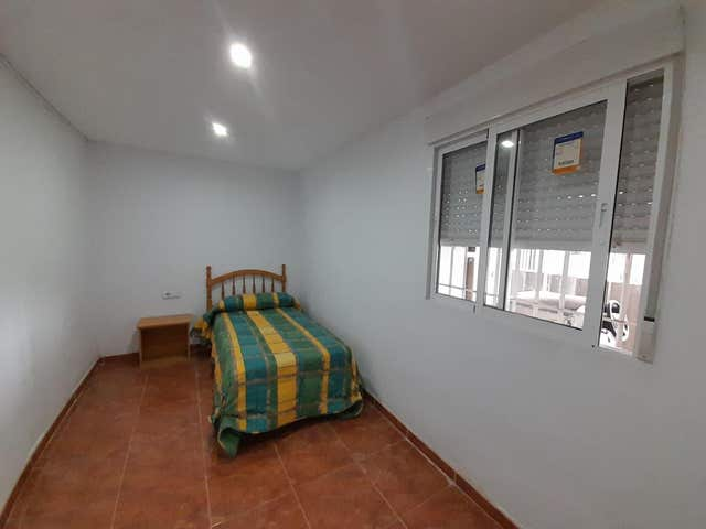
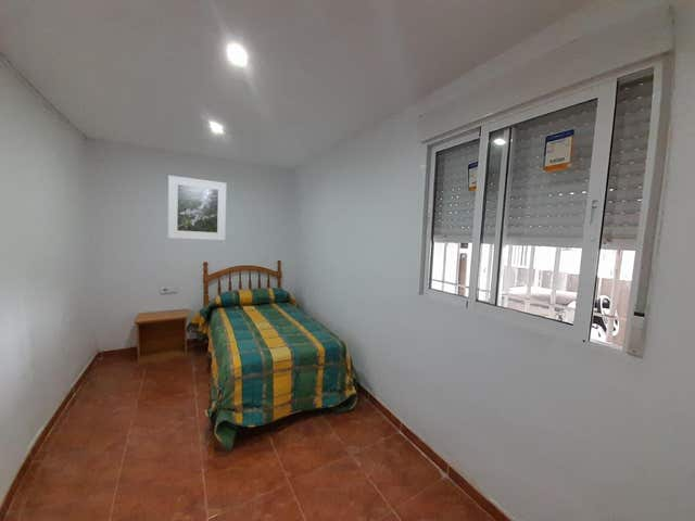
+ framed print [167,175,227,241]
